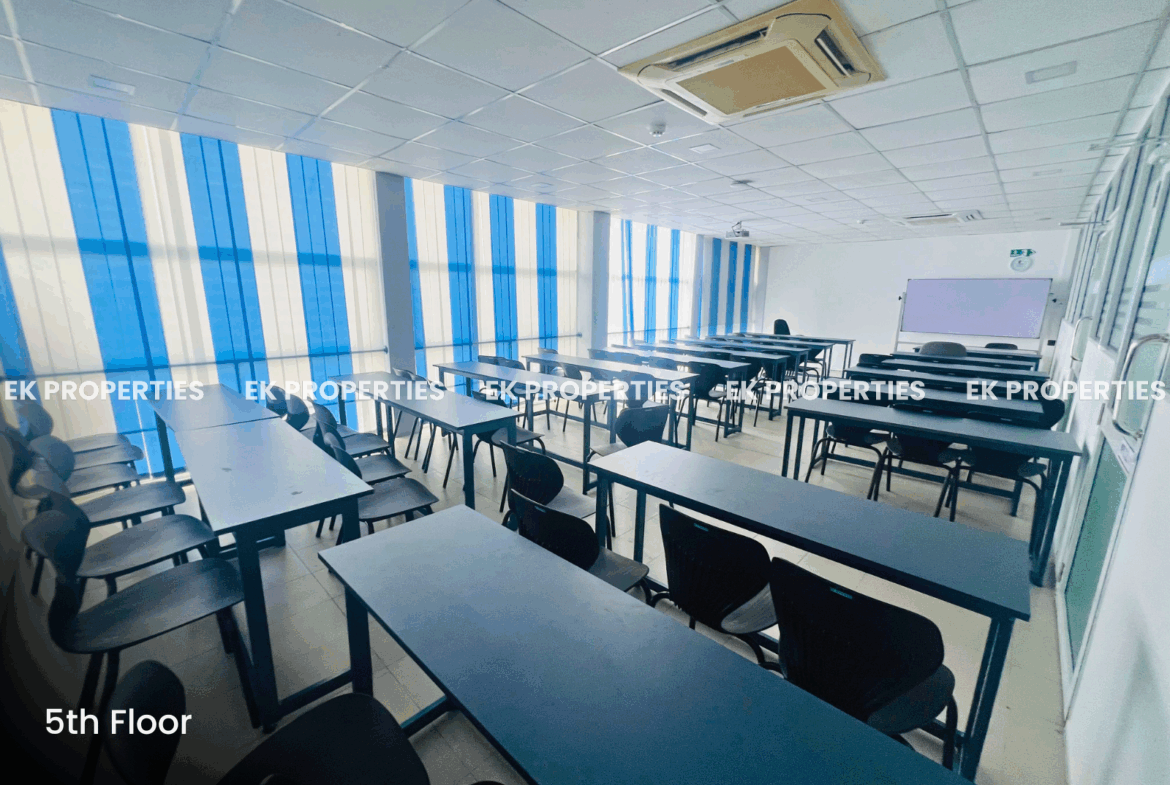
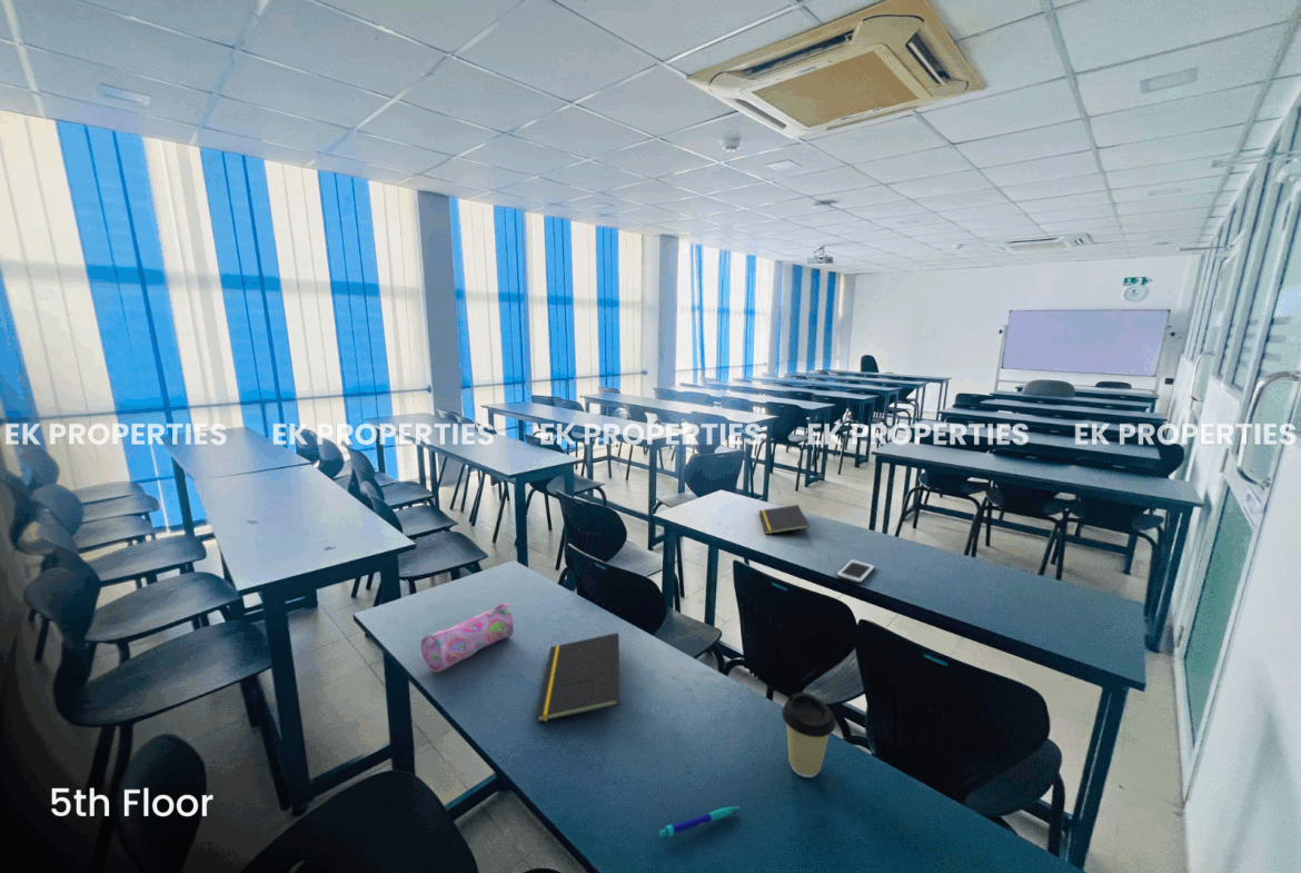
+ coffee cup [781,692,837,778]
+ pen [658,805,739,839]
+ notepad [757,504,811,535]
+ pencil case [420,602,515,673]
+ notepad [535,632,620,724]
+ cell phone [835,558,876,584]
